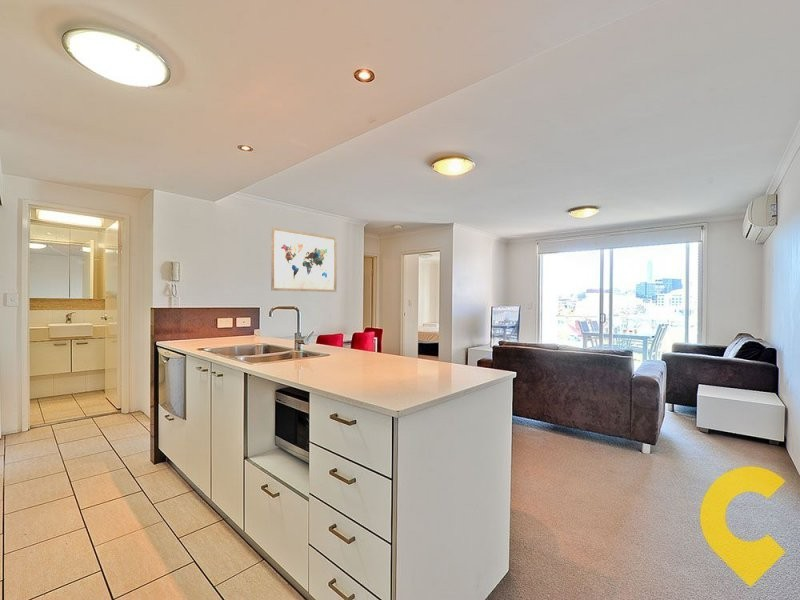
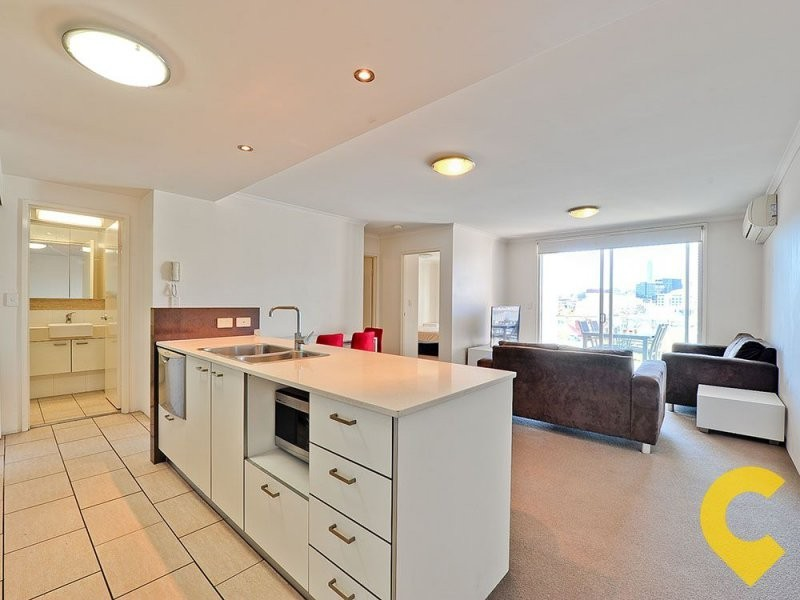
- wall art [270,226,338,293]
